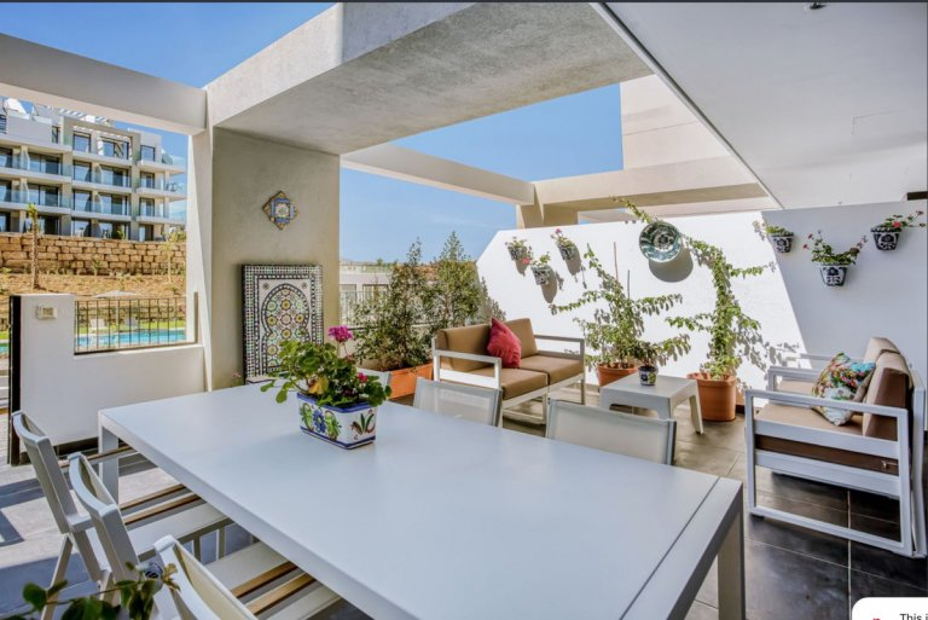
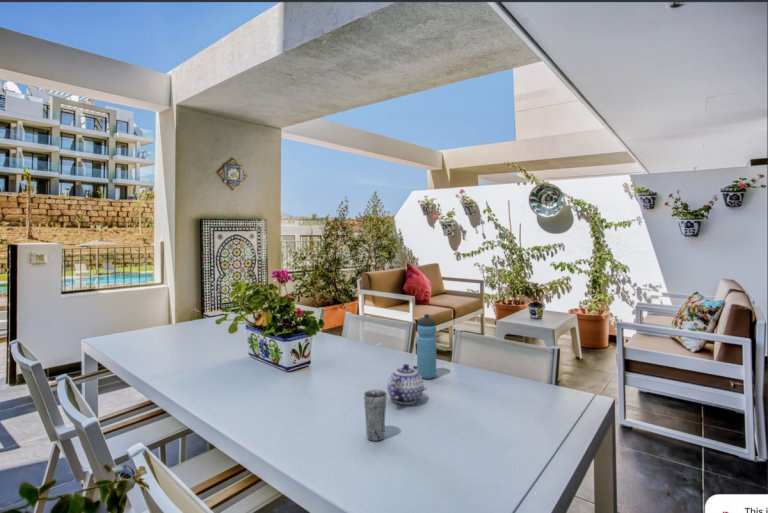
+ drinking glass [363,389,388,442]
+ teapot [386,363,425,405]
+ water bottle [416,313,437,380]
